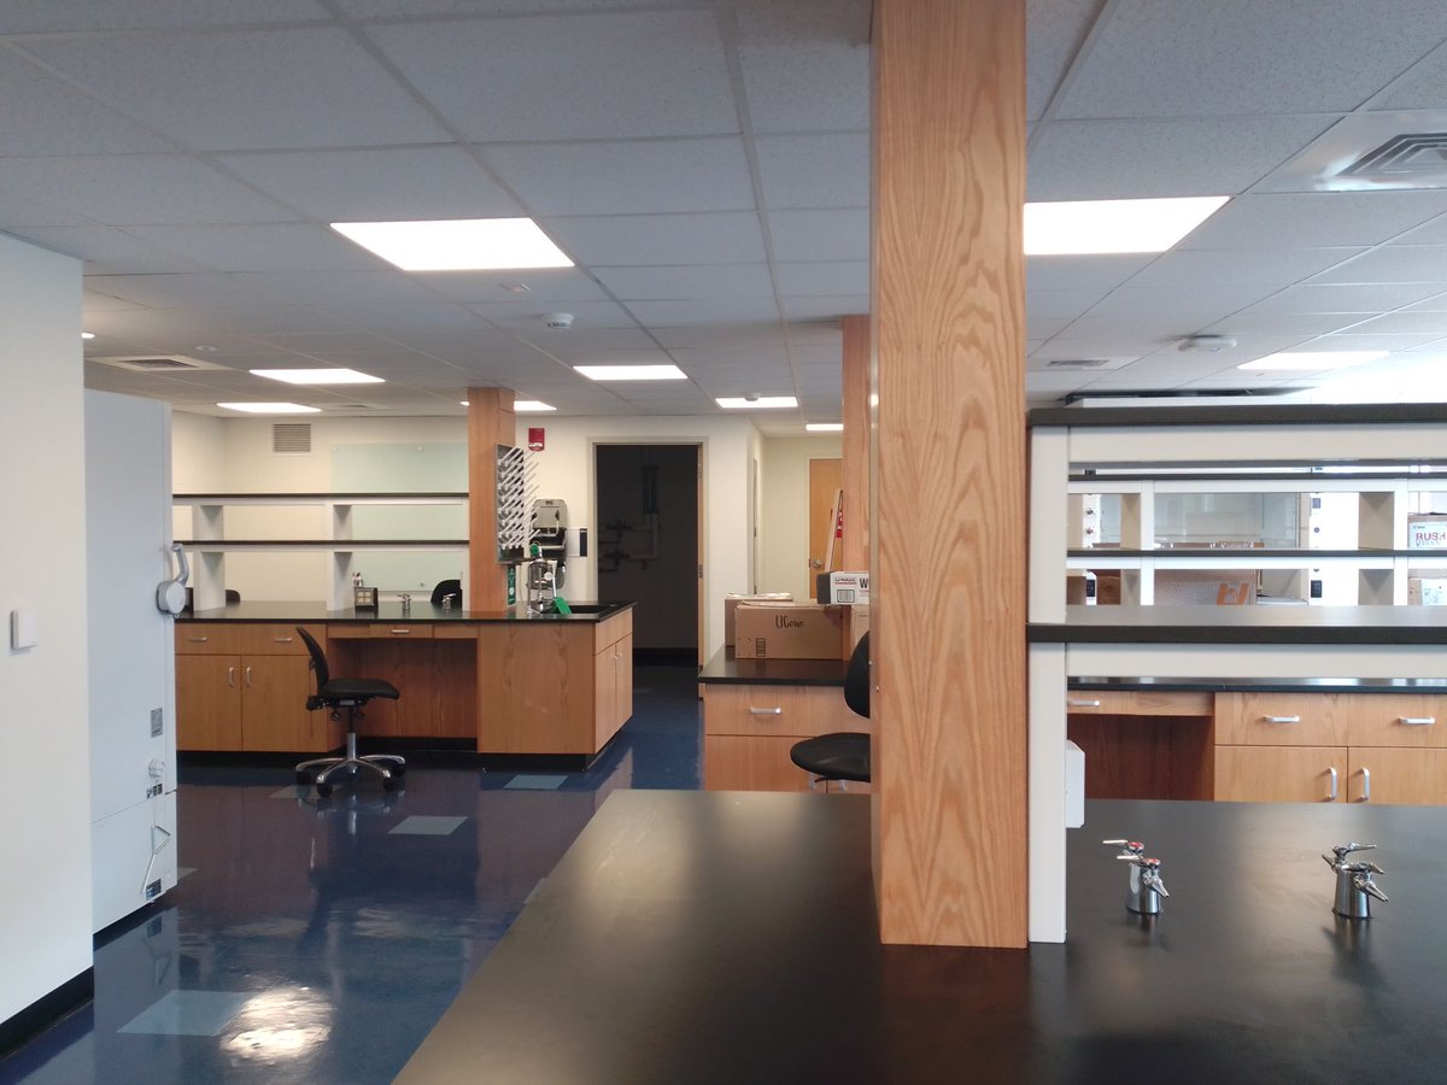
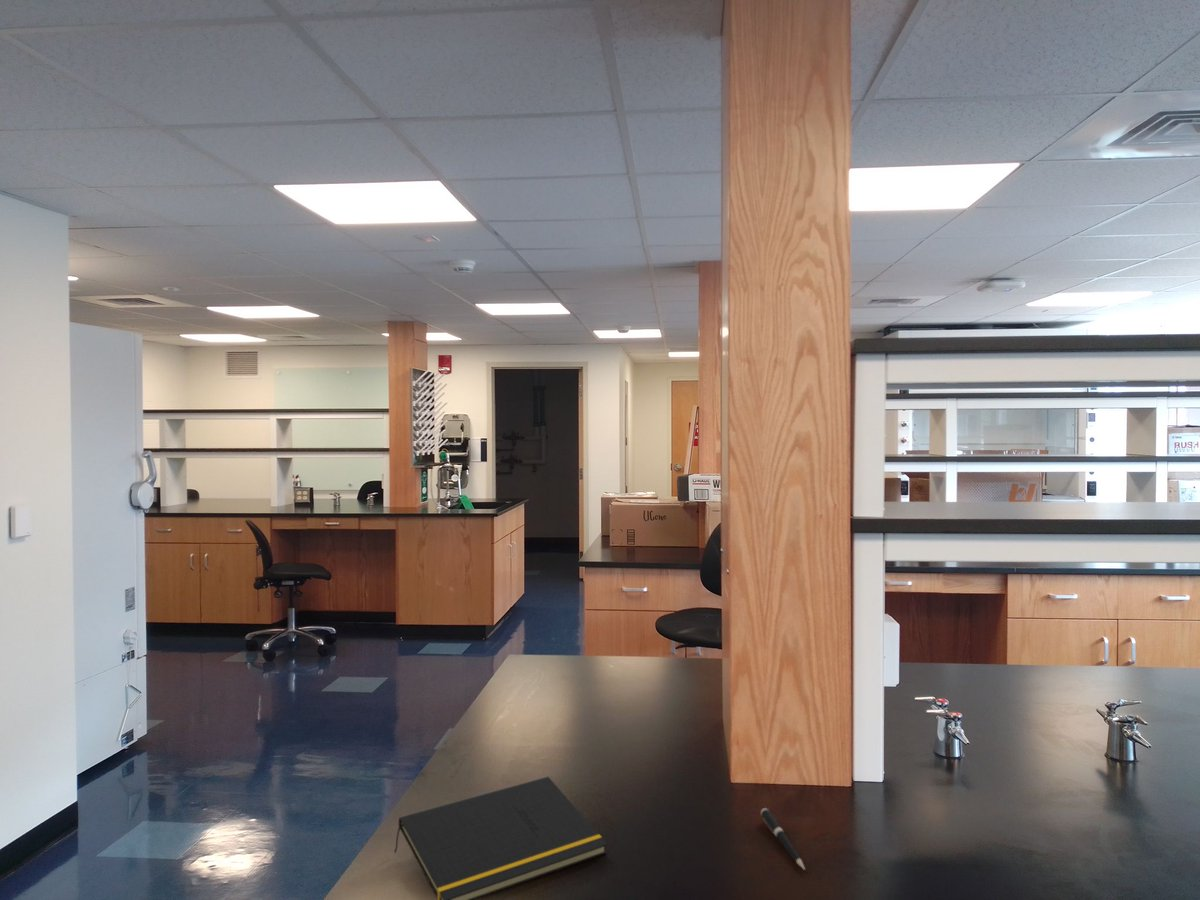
+ pen [760,807,806,871]
+ notepad [393,776,608,900]
